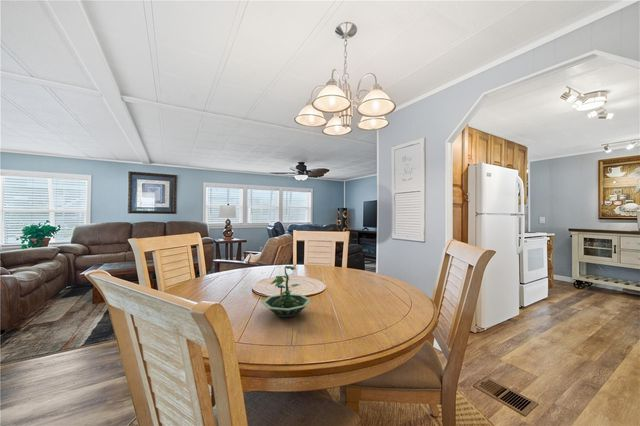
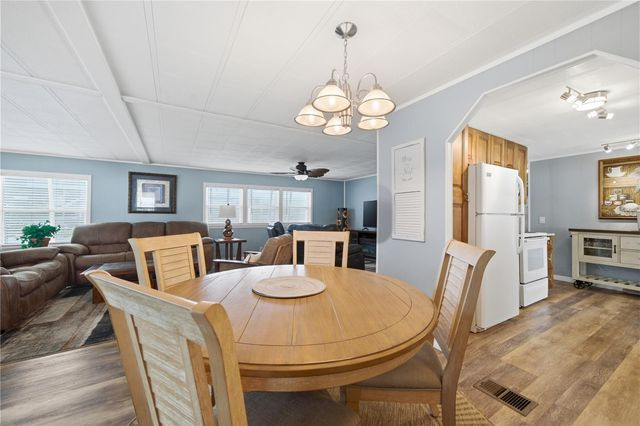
- terrarium [260,265,312,318]
